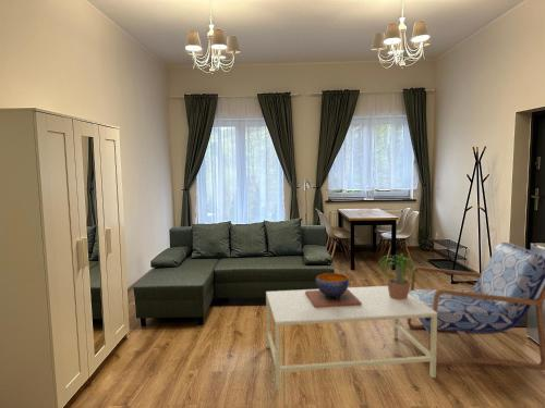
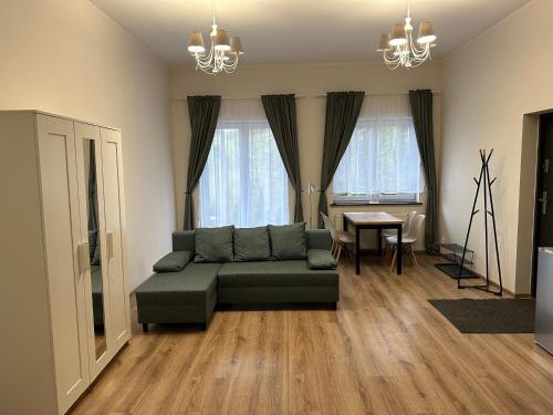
- decorative bowl [305,272,362,308]
- potted plant [373,252,420,300]
- coffee table [265,285,438,391]
- armchair [407,242,545,371]
